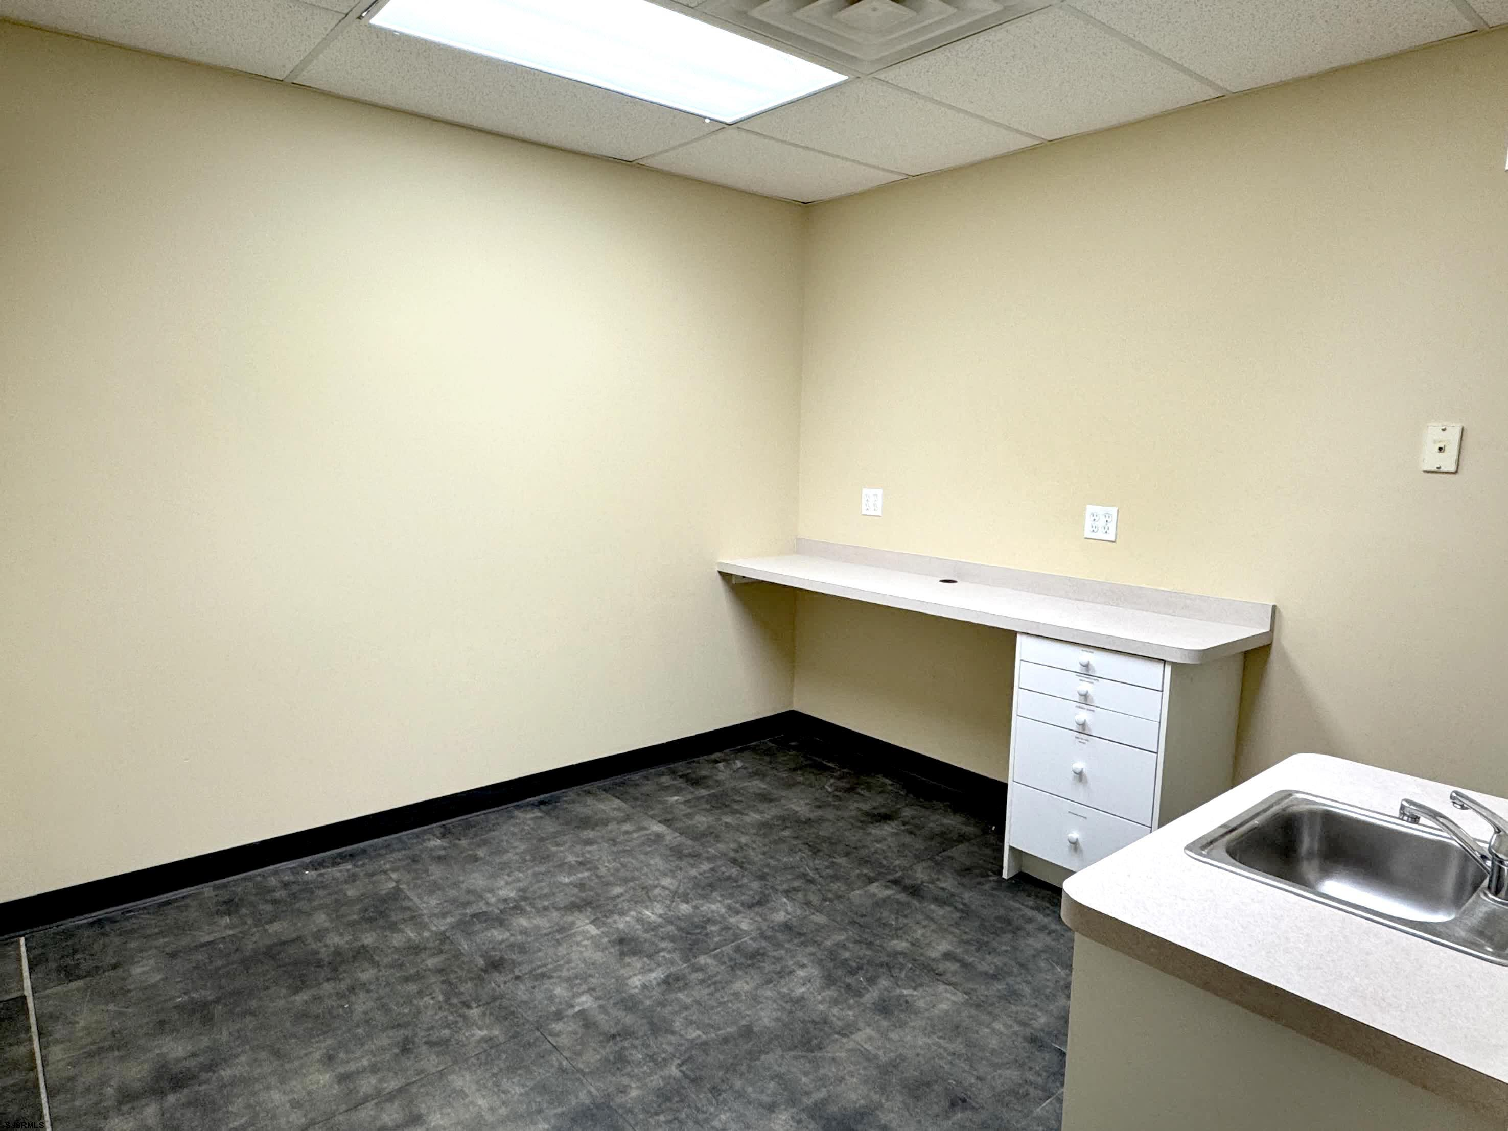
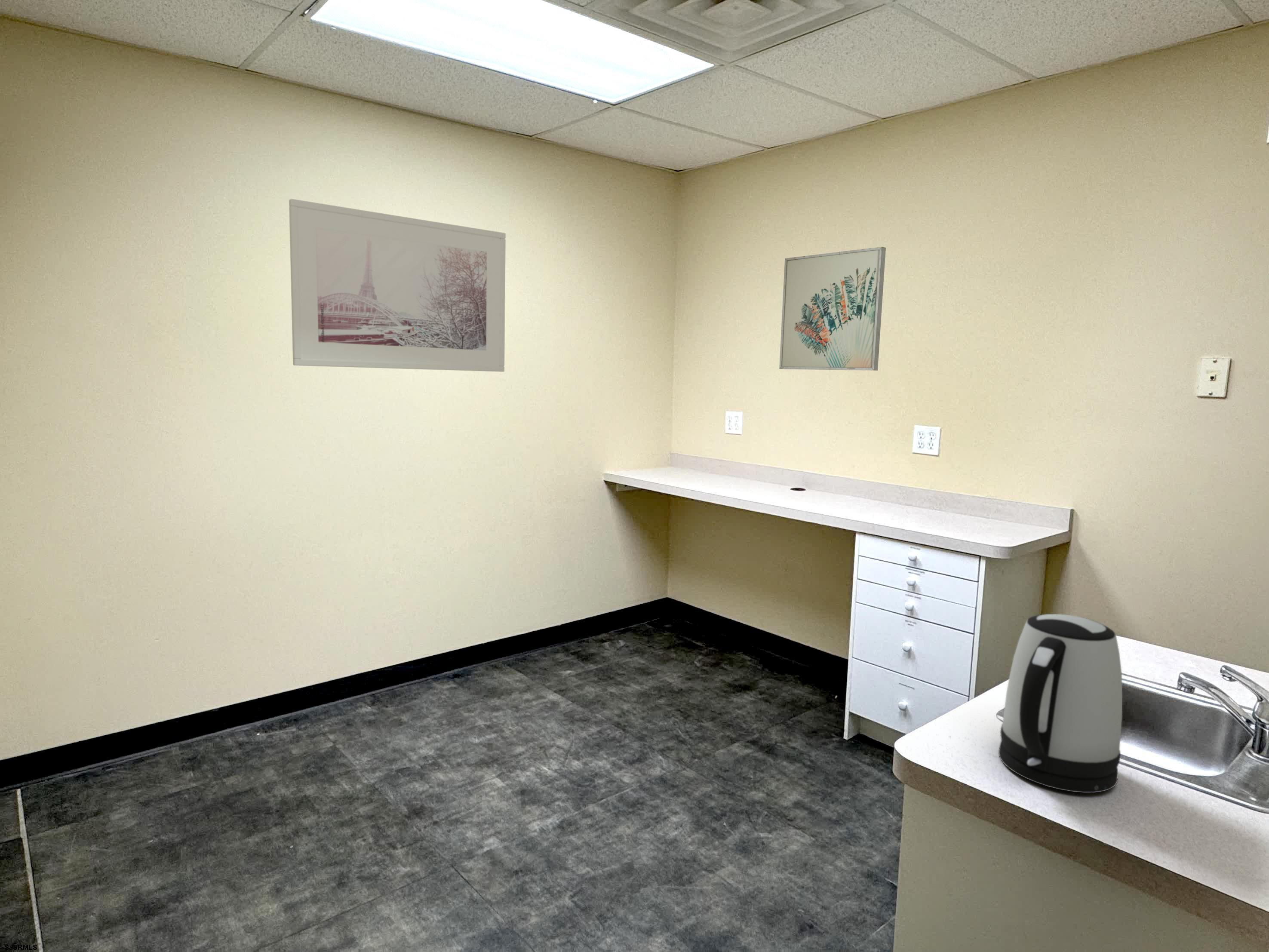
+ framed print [289,199,506,372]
+ kettle [998,614,1123,793]
+ wall art [779,246,886,371]
